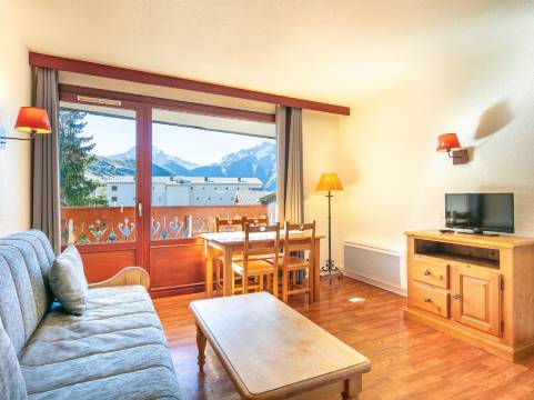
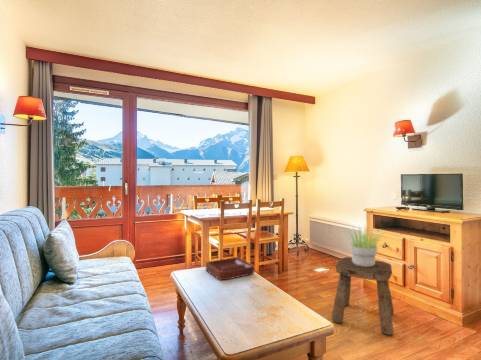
+ stool [331,256,395,336]
+ potted plant [341,225,383,267]
+ decorative tray [205,256,255,281]
